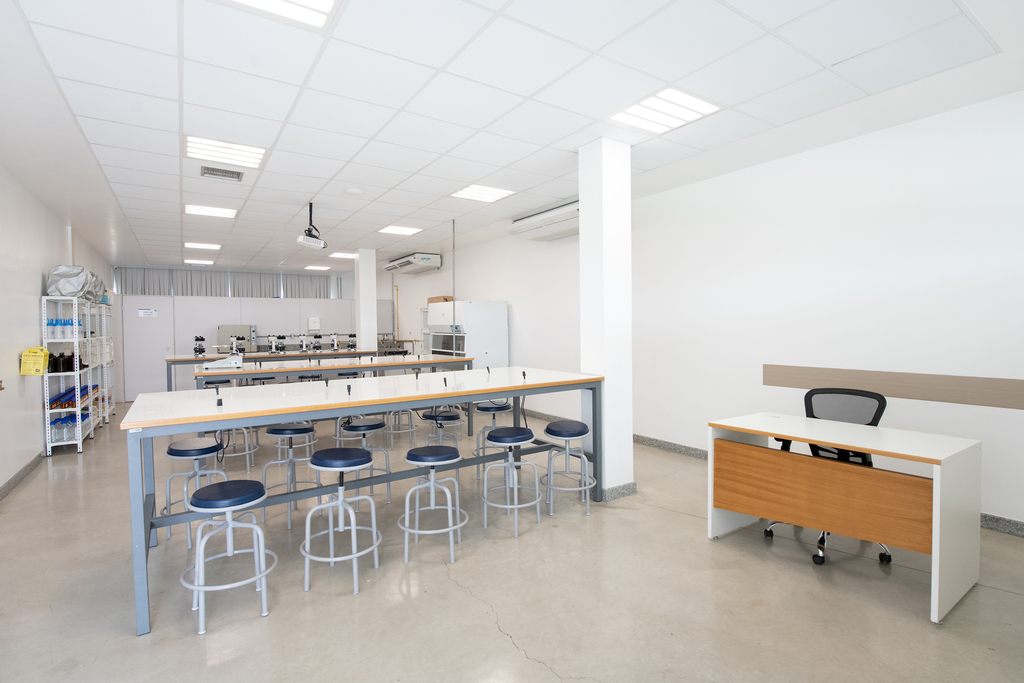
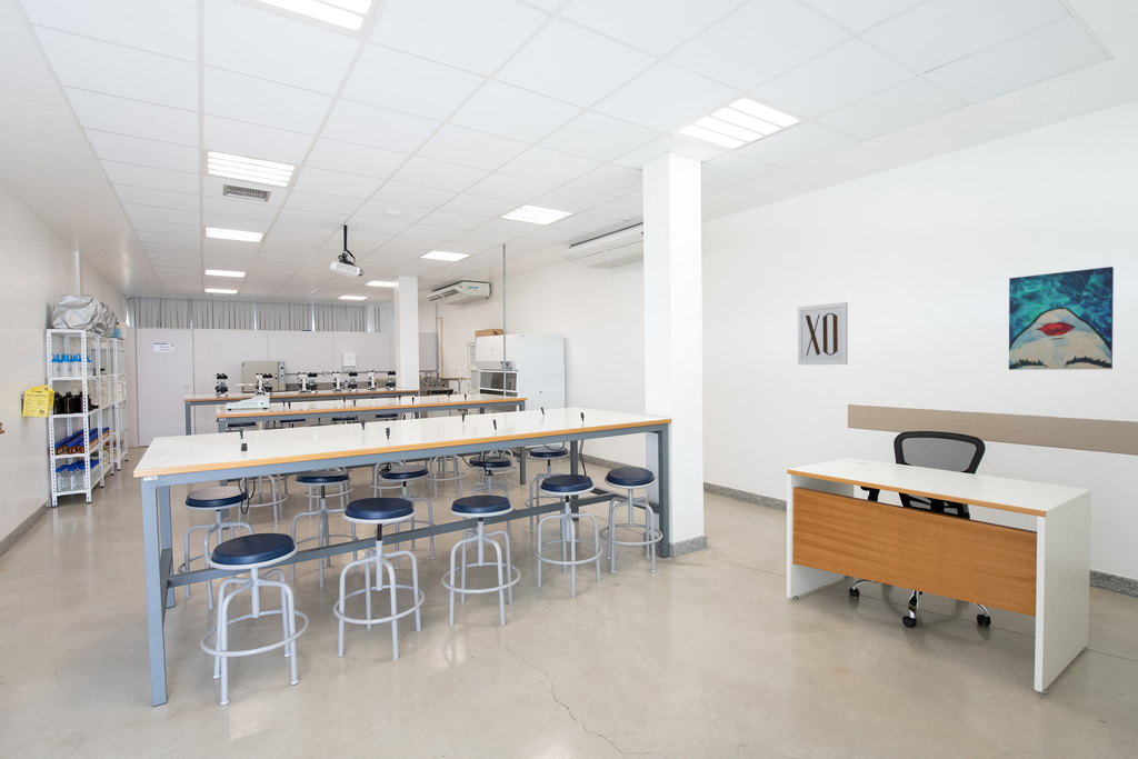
+ wall art [1008,266,1115,371]
+ wall art [797,301,849,366]
